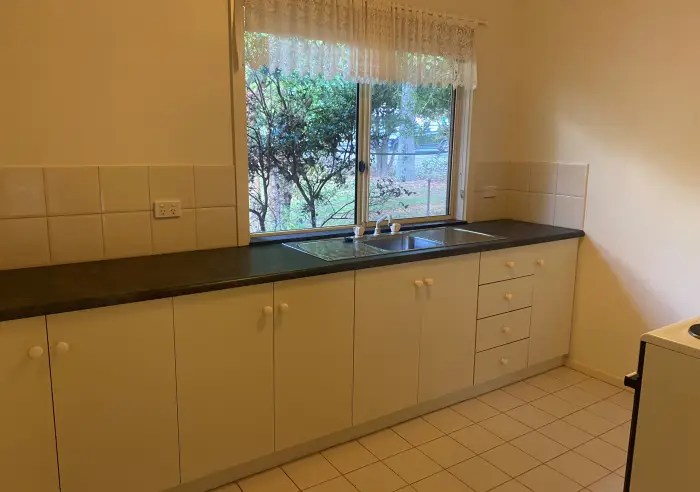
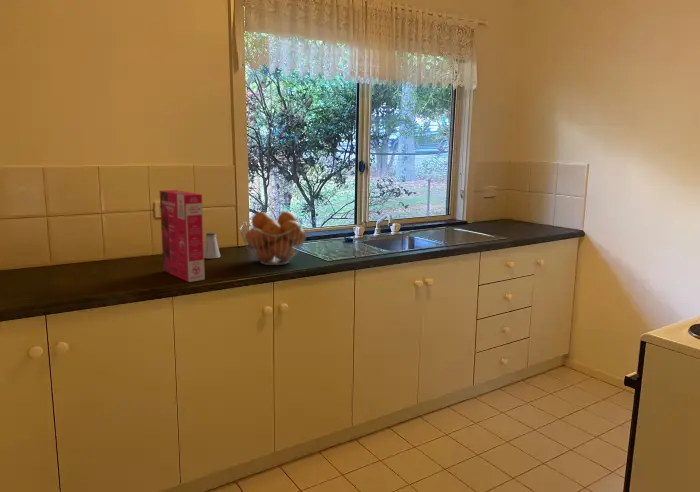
+ saltshaker [204,232,221,259]
+ fruit basket [239,210,309,266]
+ cereal box [159,189,206,283]
